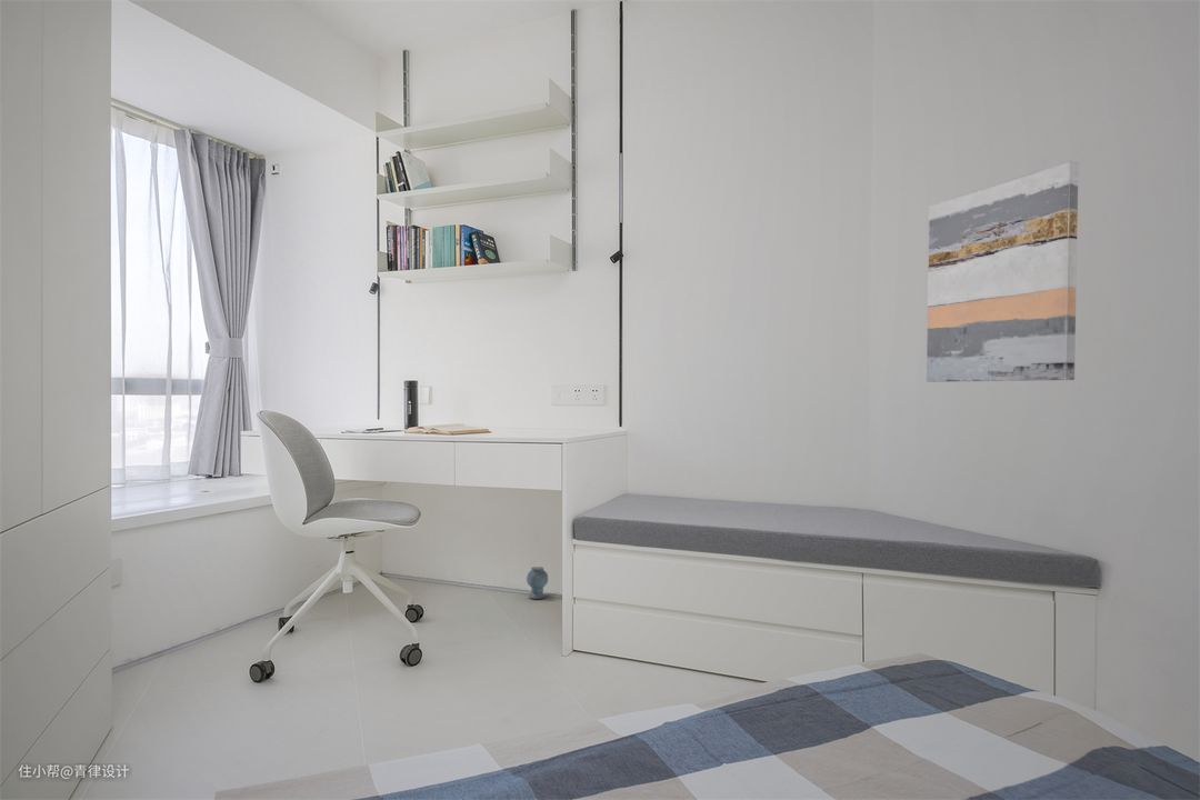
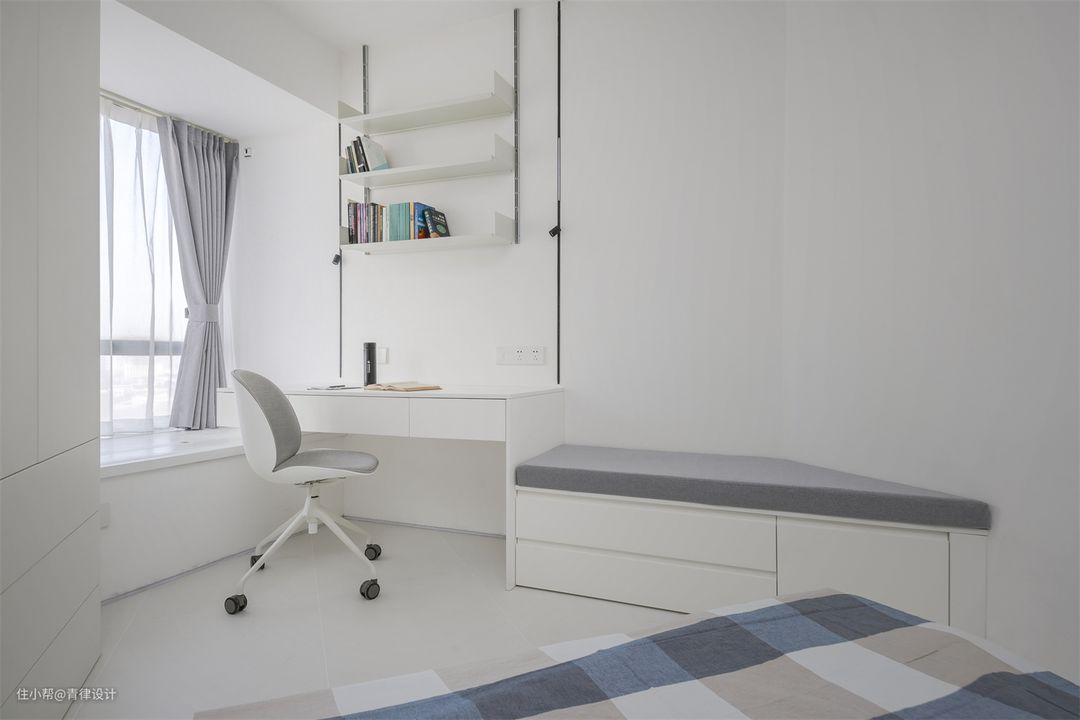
- wall art [926,160,1079,383]
- speaker [526,566,549,600]
